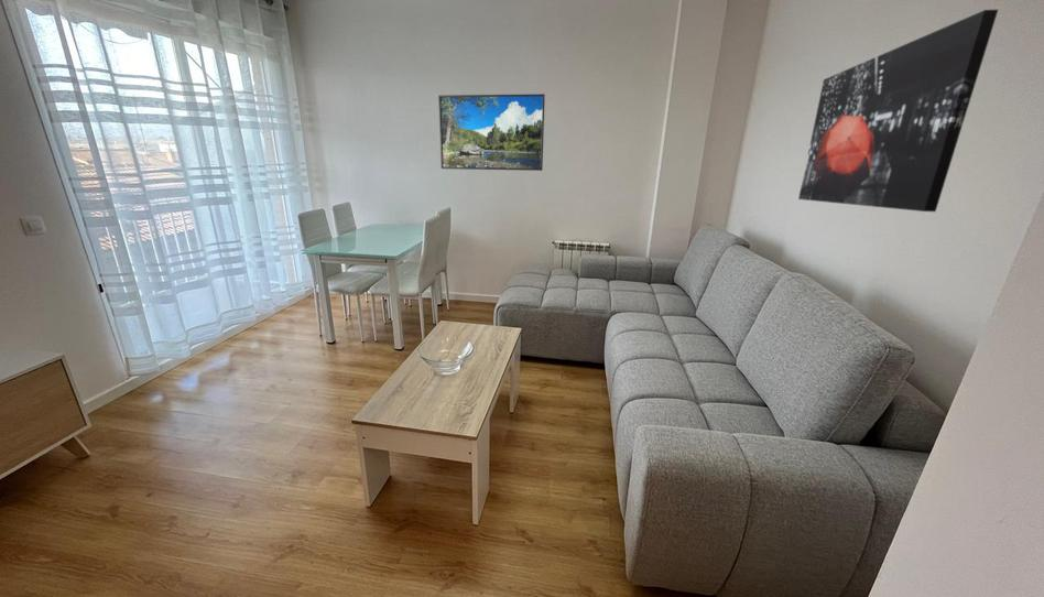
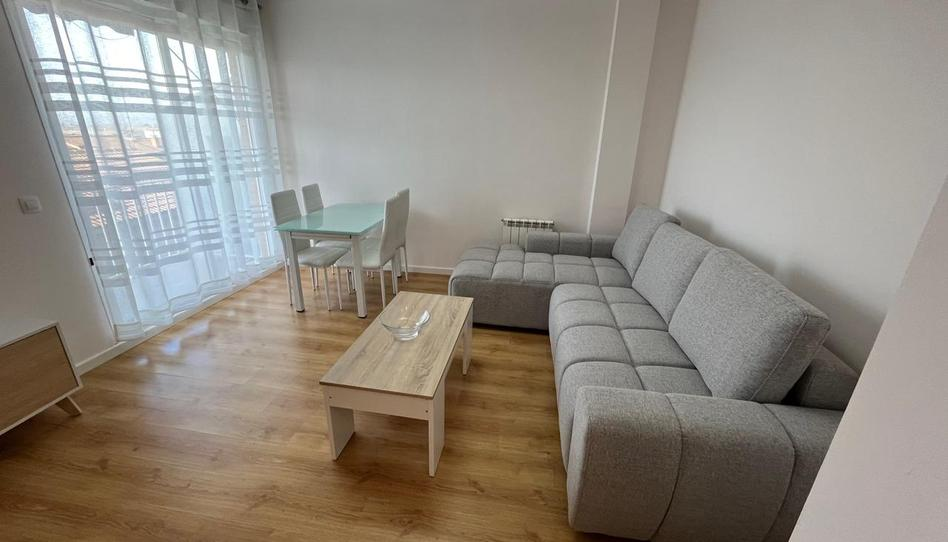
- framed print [437,93,546,172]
- wall art [797,9,999,213]
